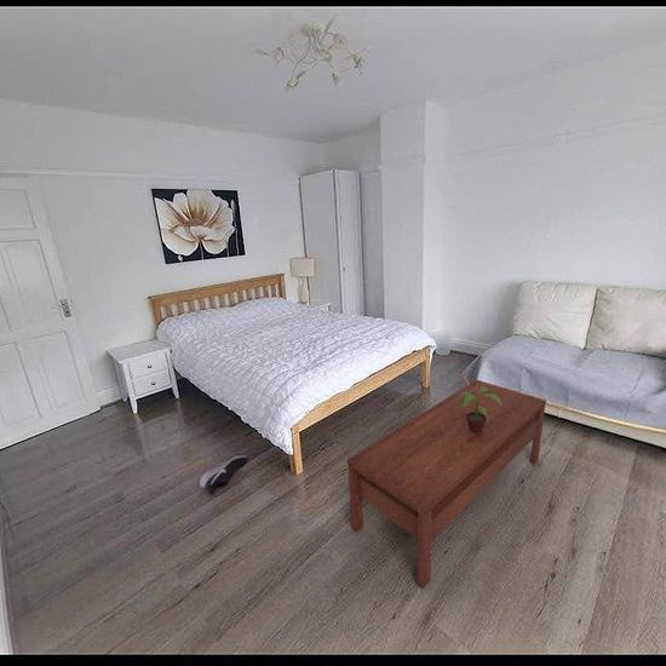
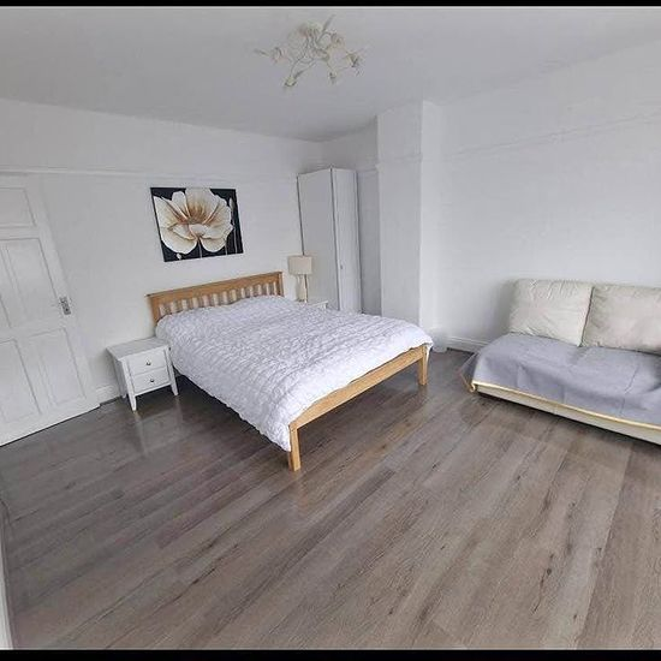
- coffee table [346,379,547,590]
- shoe [199,453,251,496]
- potted plant [458,387,501,434]
